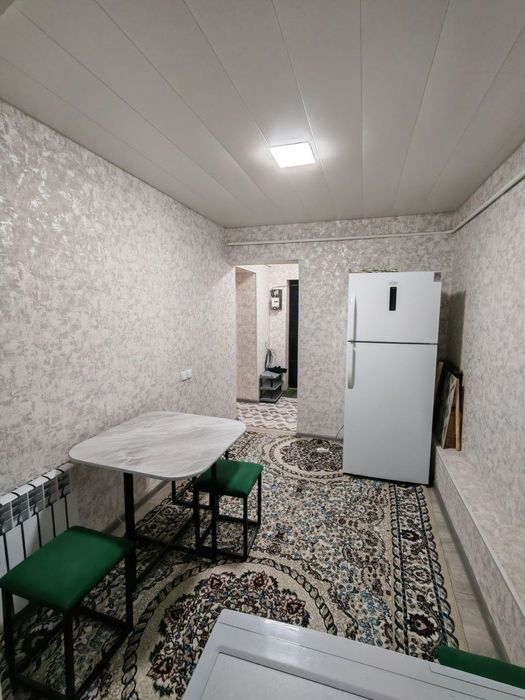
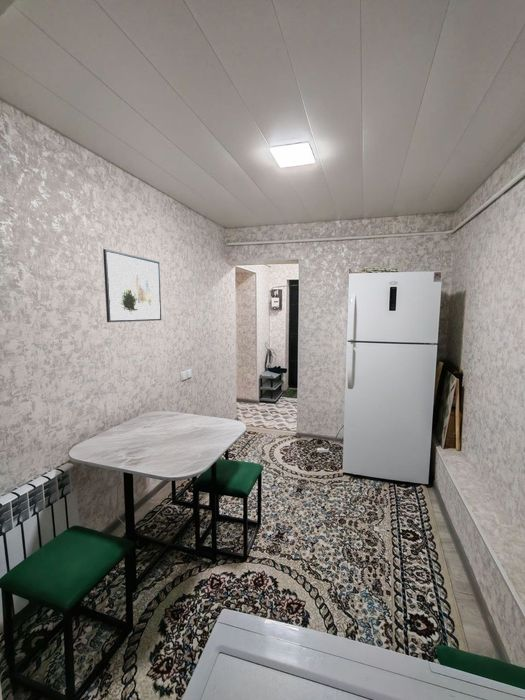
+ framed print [102,248,162,323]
